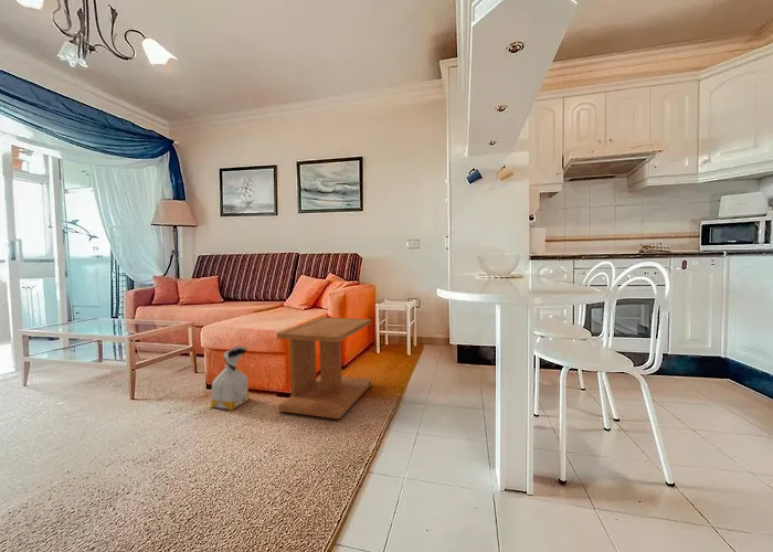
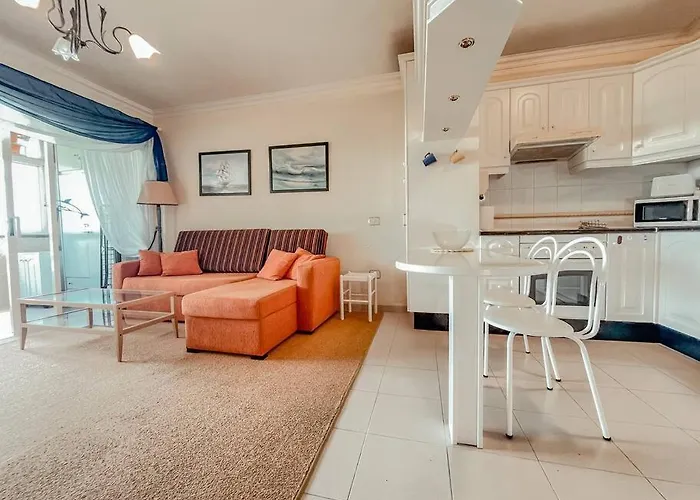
- side table [275,317,373,420]
- bag [209,346,252,412]
